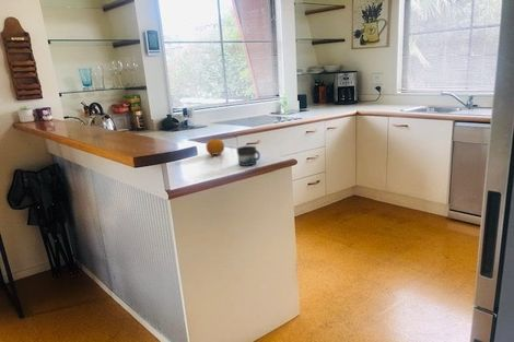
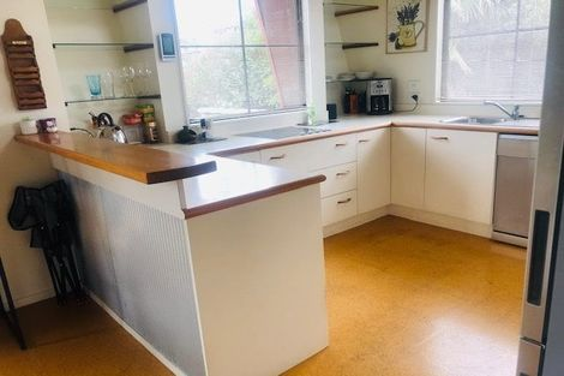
- fruit [205,134,225,156]
- mug [235,145,261,167]
